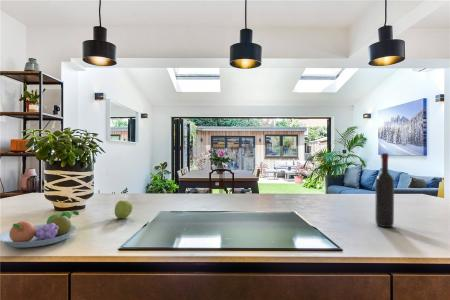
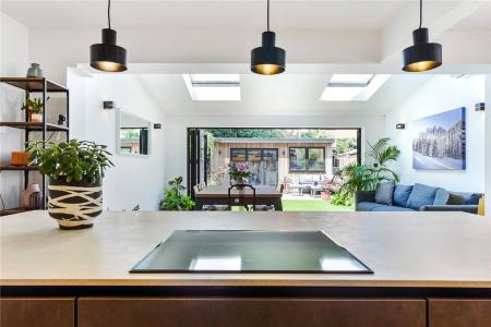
- fruit bowl [0,210,80,248]
- apple [114,199,134,220]
- wine bottle [374,152,395,228]
